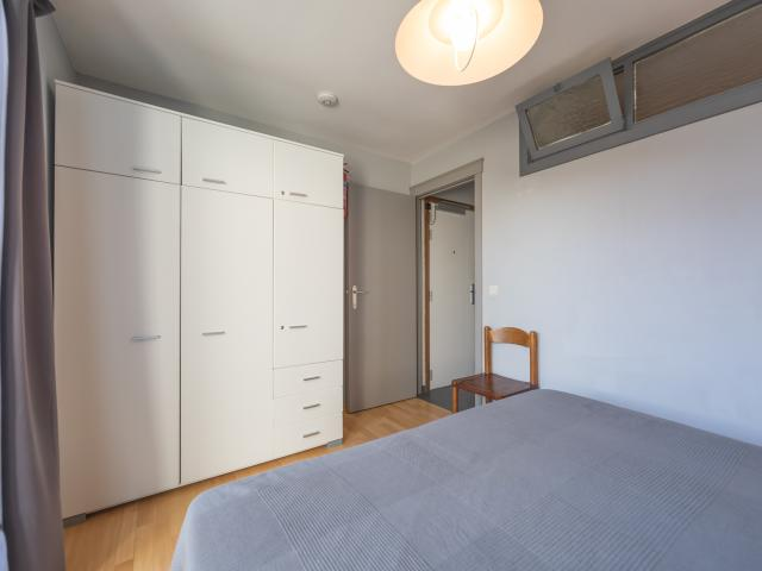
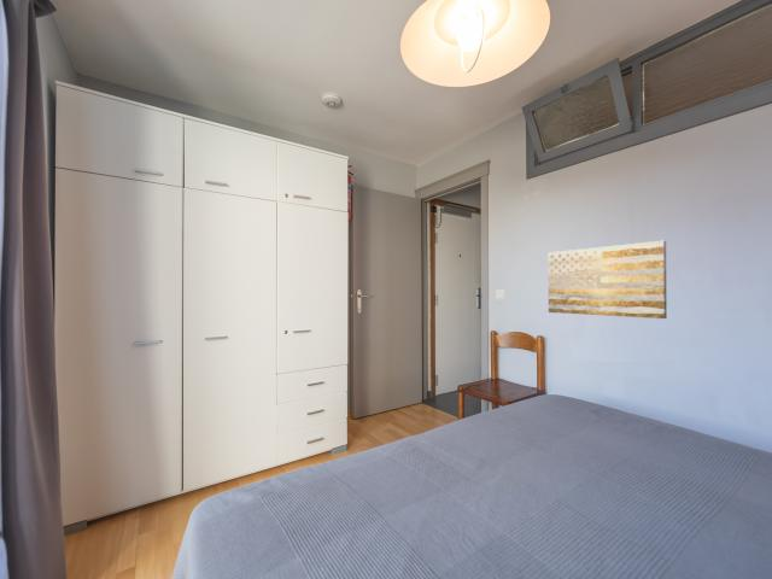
+ wall art [548,240,668,320]
